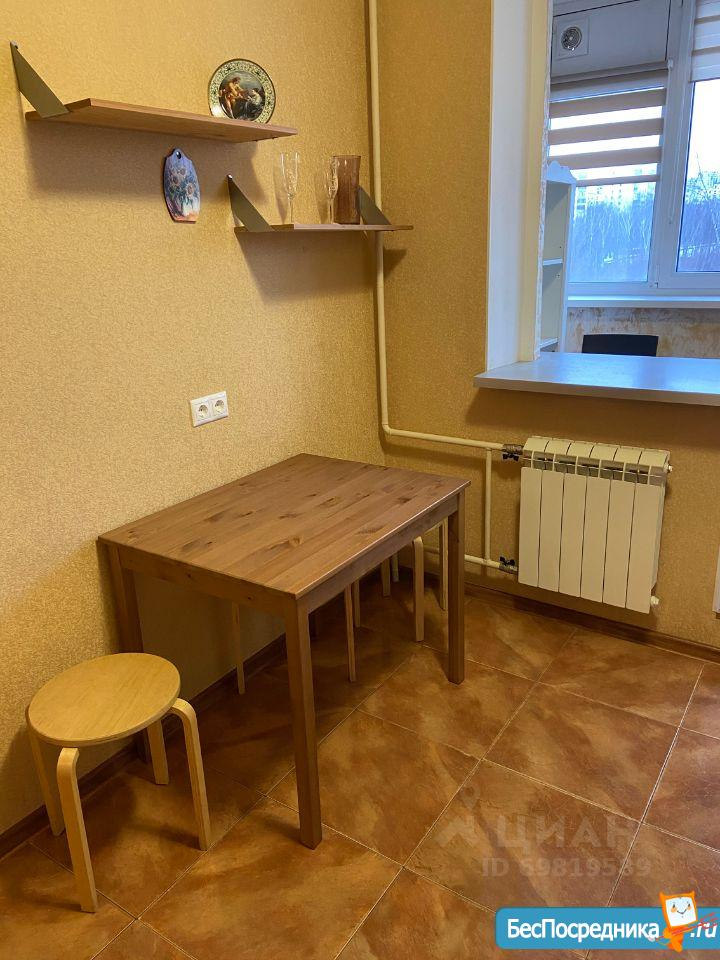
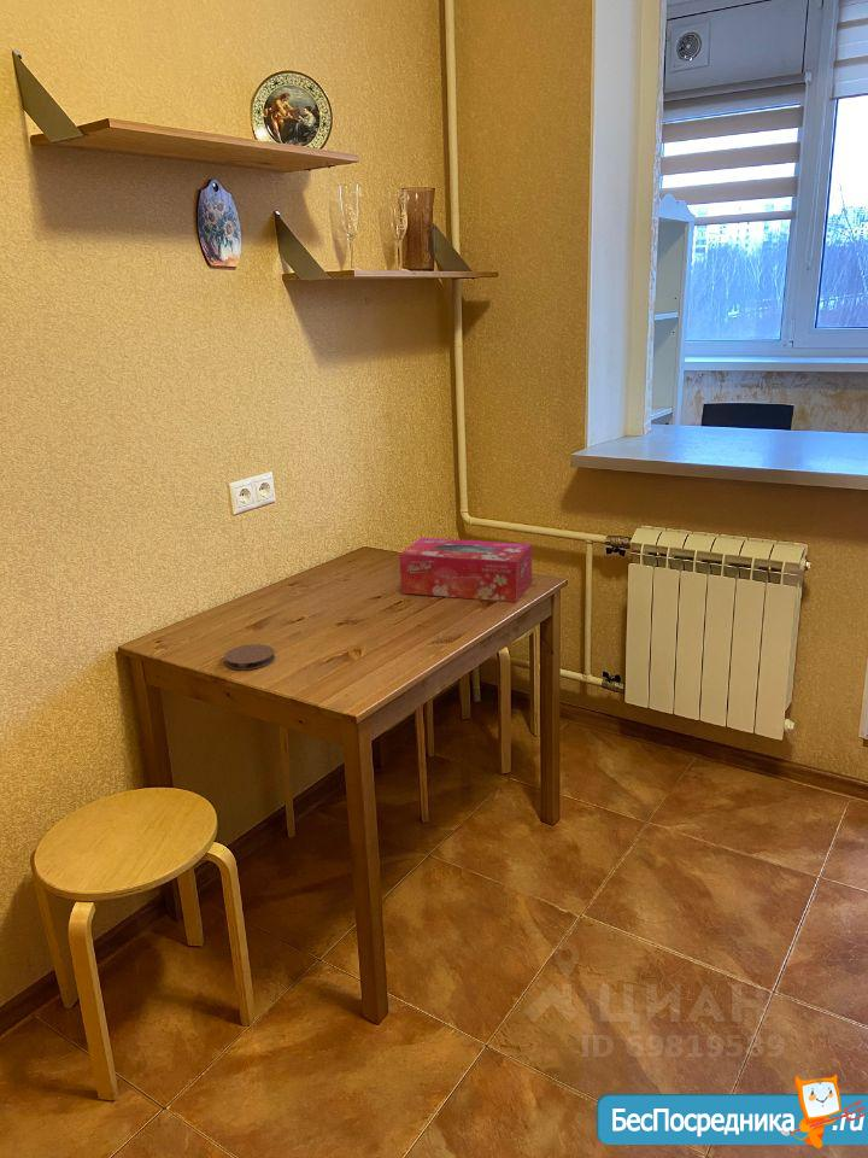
+ coaster [223,643,276,671]
+ tissue box [398,537,533,603]
